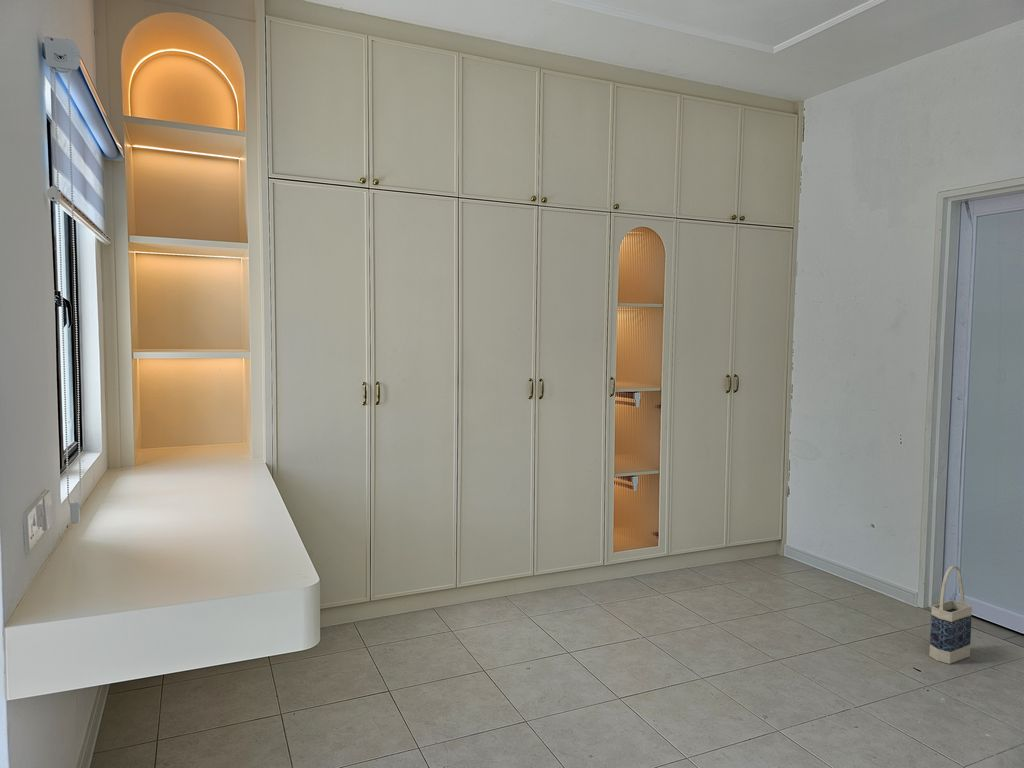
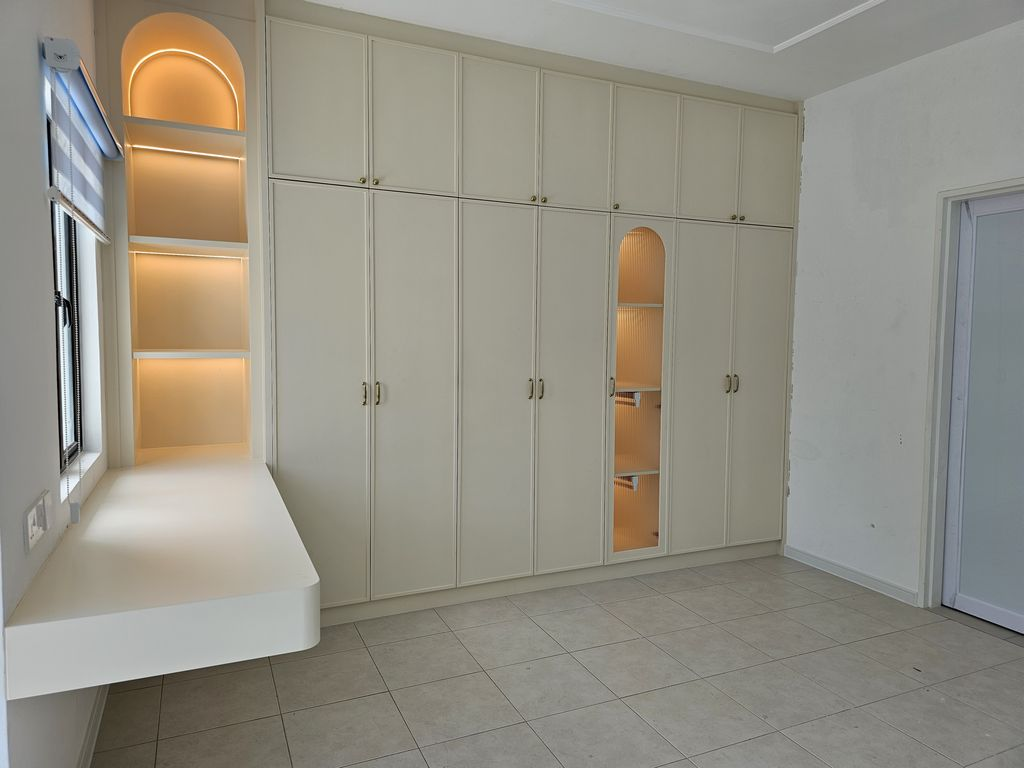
- bag [928,565,973,665]
